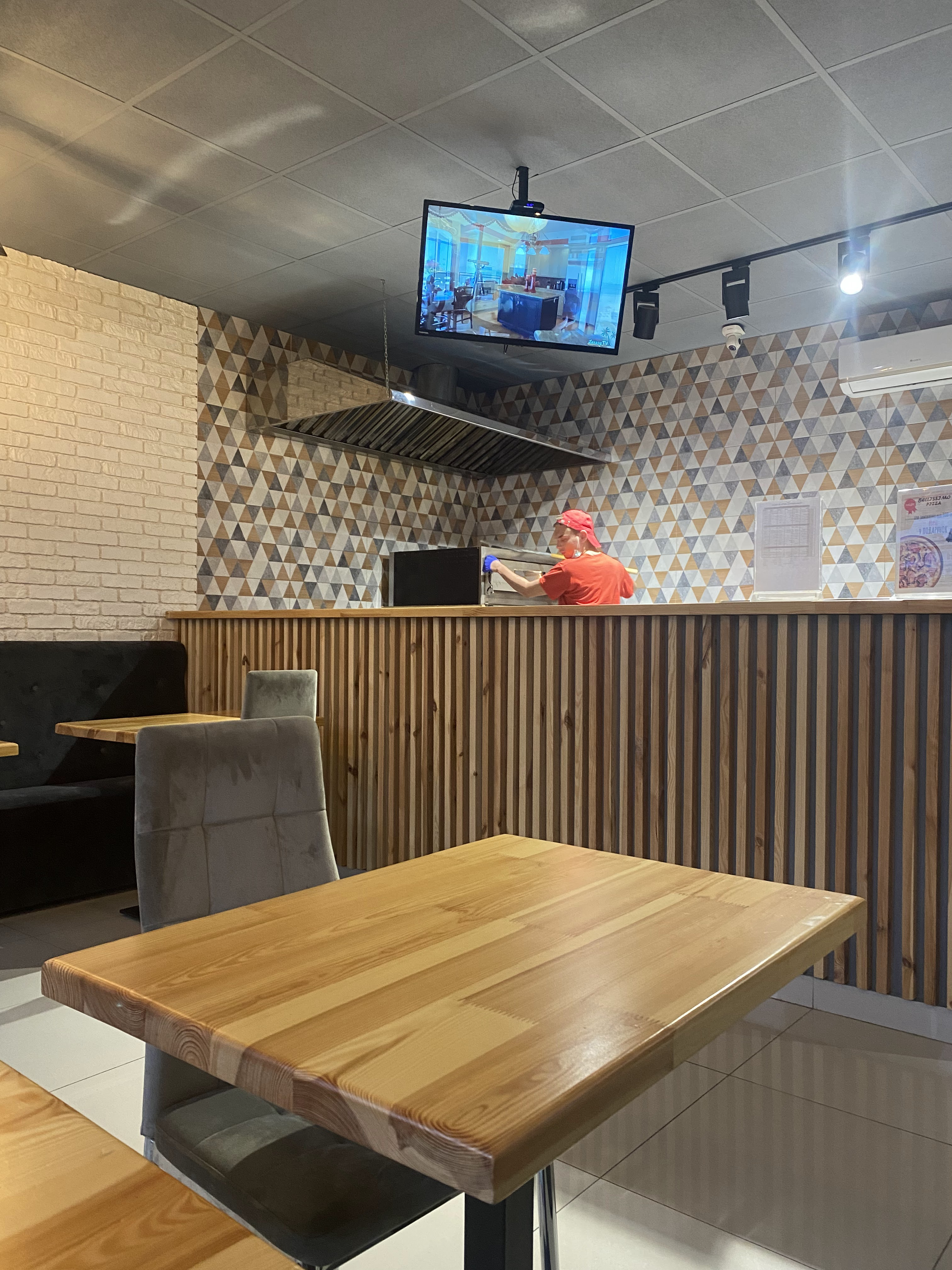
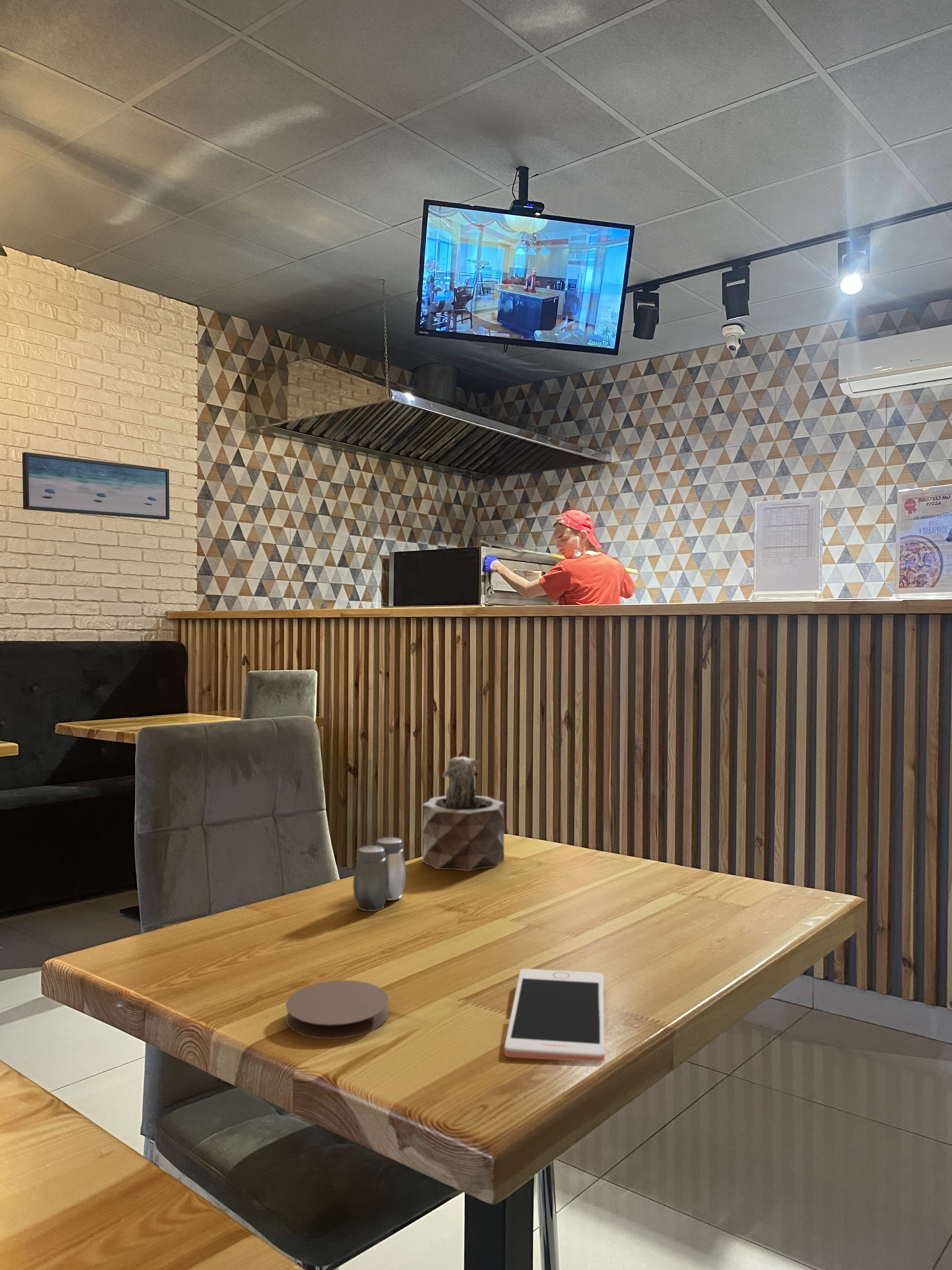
+ cell phone [504,969,605,1062]
+ wall art [22,452,170,520]
+ salt and pepper shaker [353,837,406,912]
+ coaster [286,980,389,1039]
+ succulent plant [422,756,505,871]
